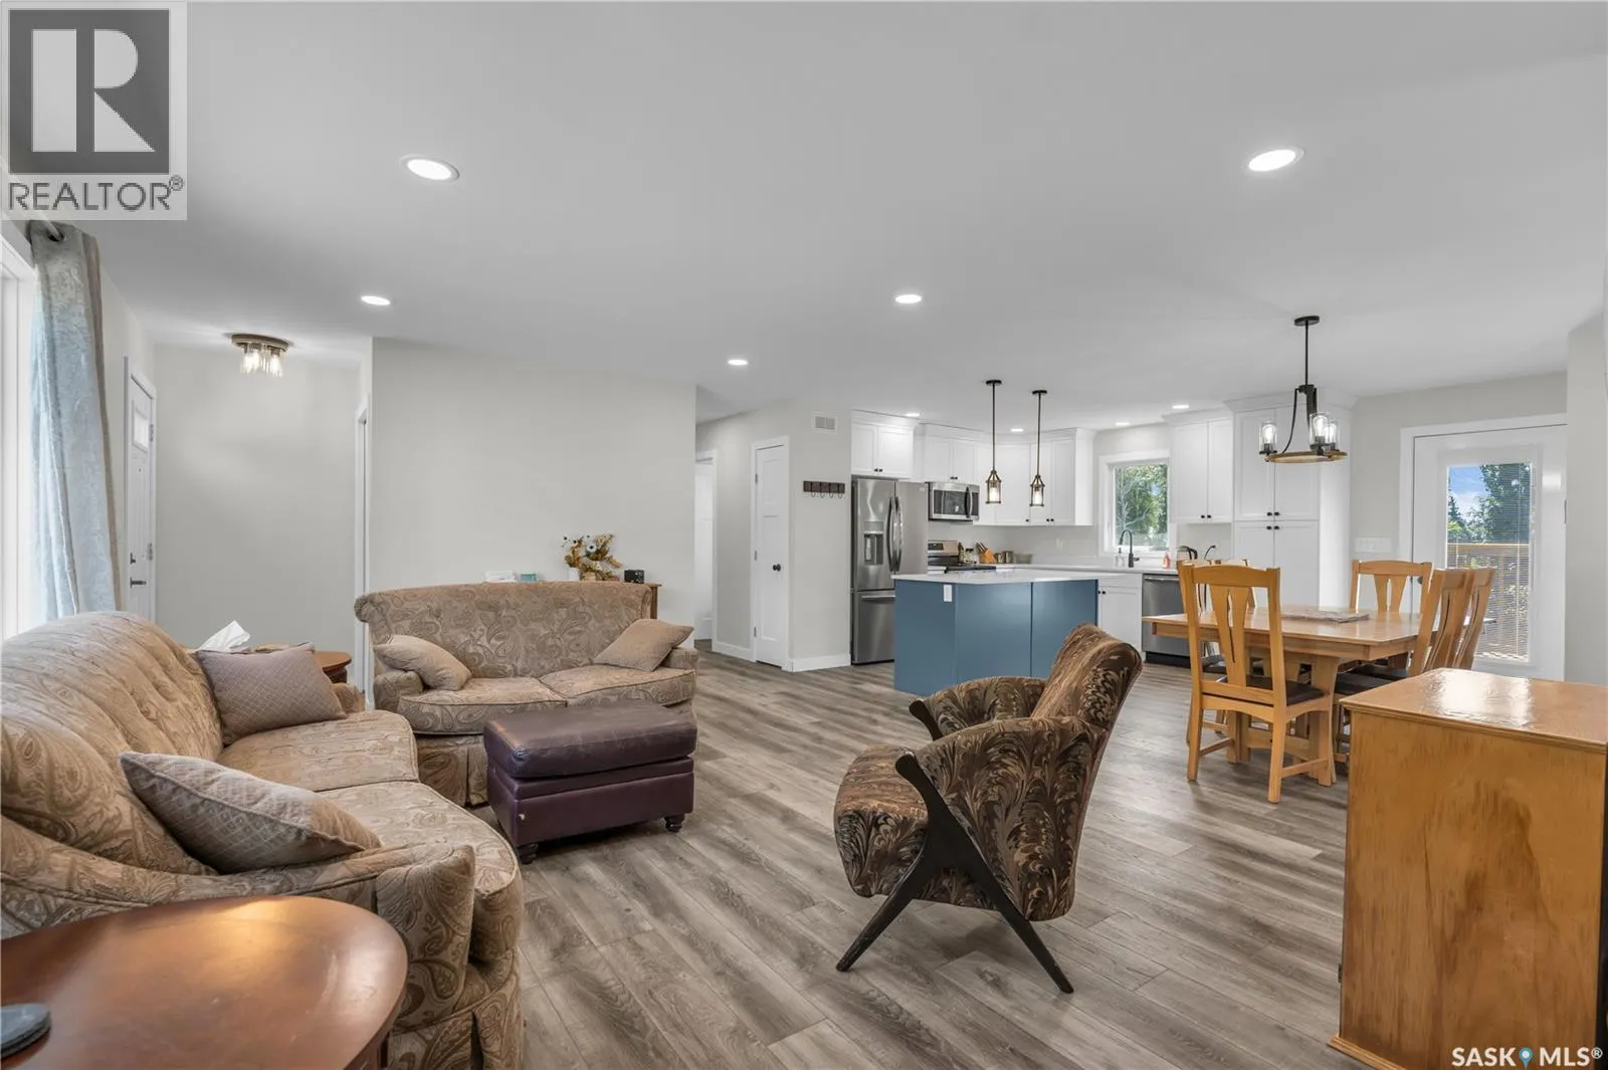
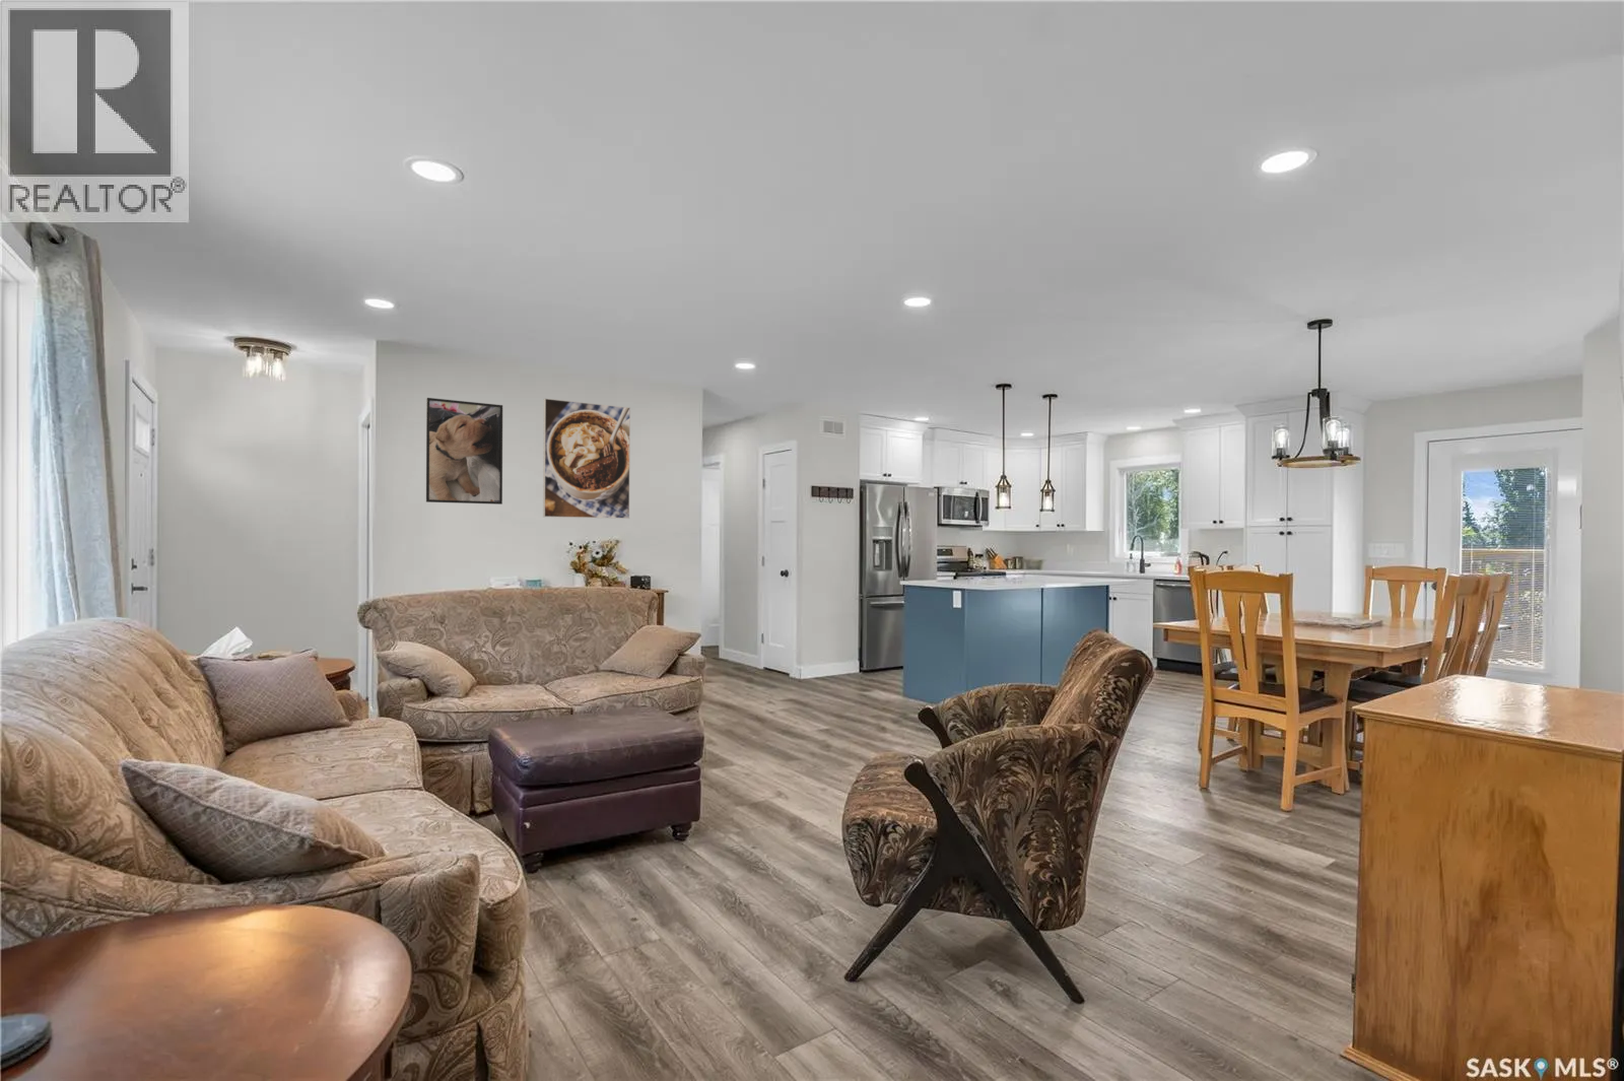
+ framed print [425,397,503,506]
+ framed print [542,398,631,520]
